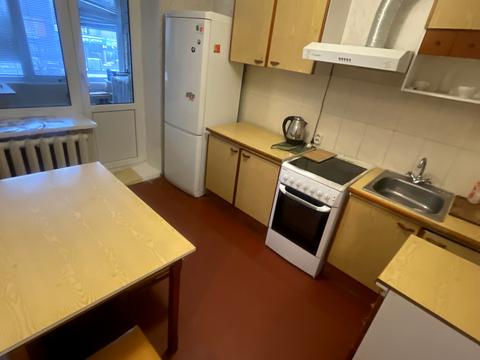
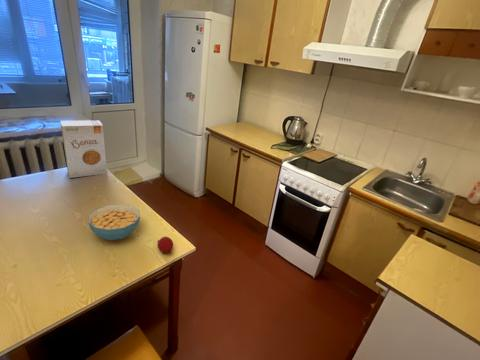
+ cereal bowl [87,203,141,241]
+ fruit [156,236,174,254]
+ food box [59,120,108,179]
